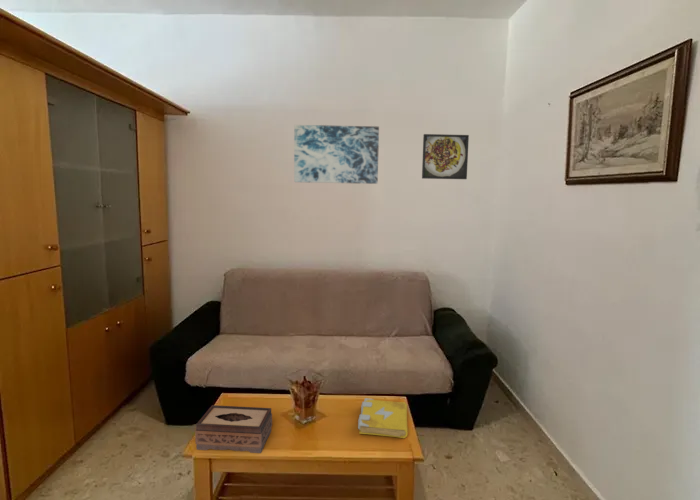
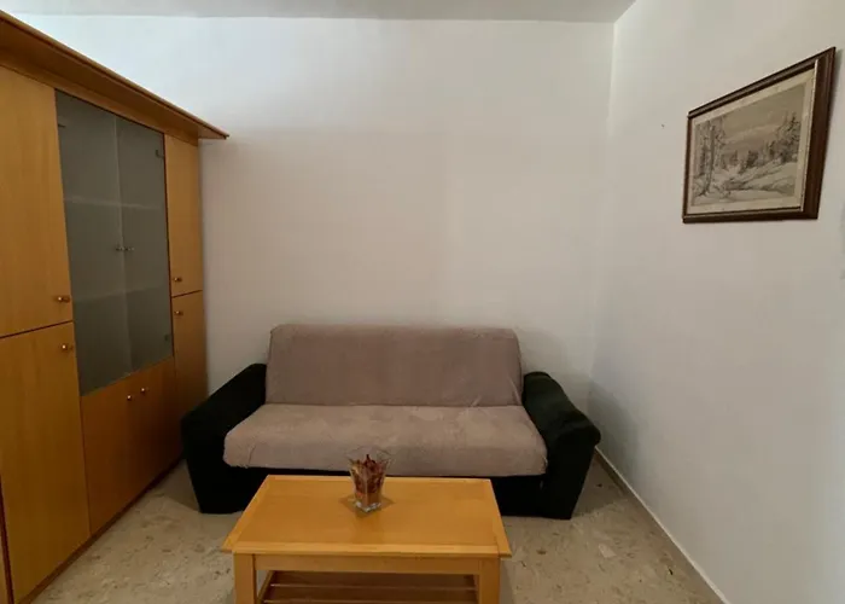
- spell book [357,397,409,439]
- tissue box [194,404,273,454]
- wall art [293,124,380,185]
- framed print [421,133,470,180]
